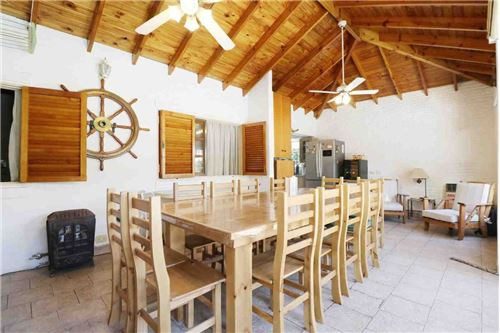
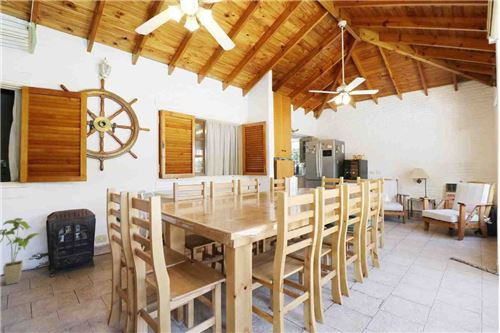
+ house plant [0,217,43,286]
